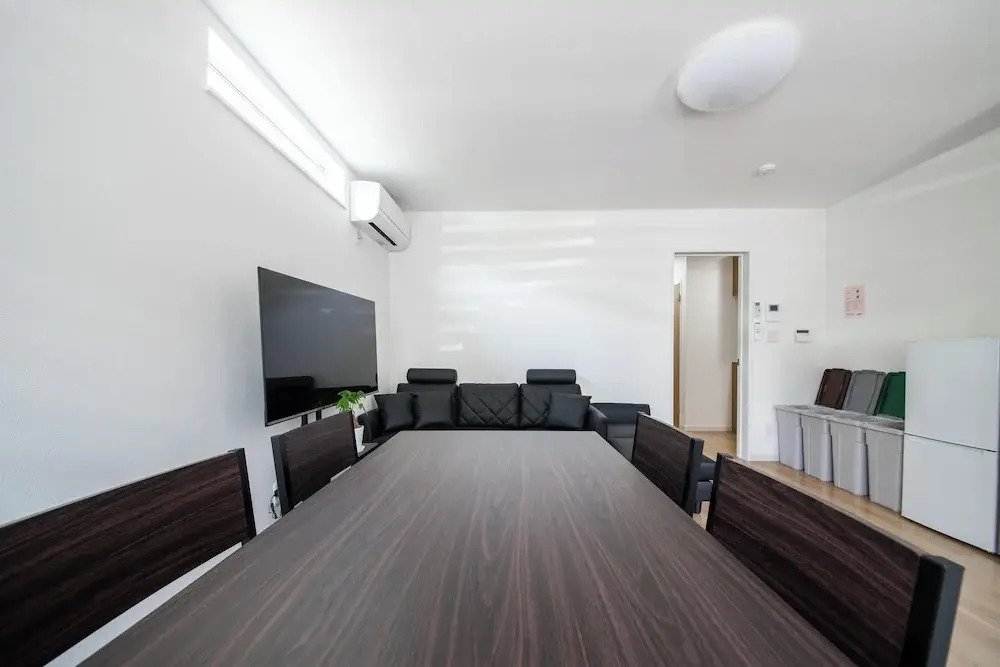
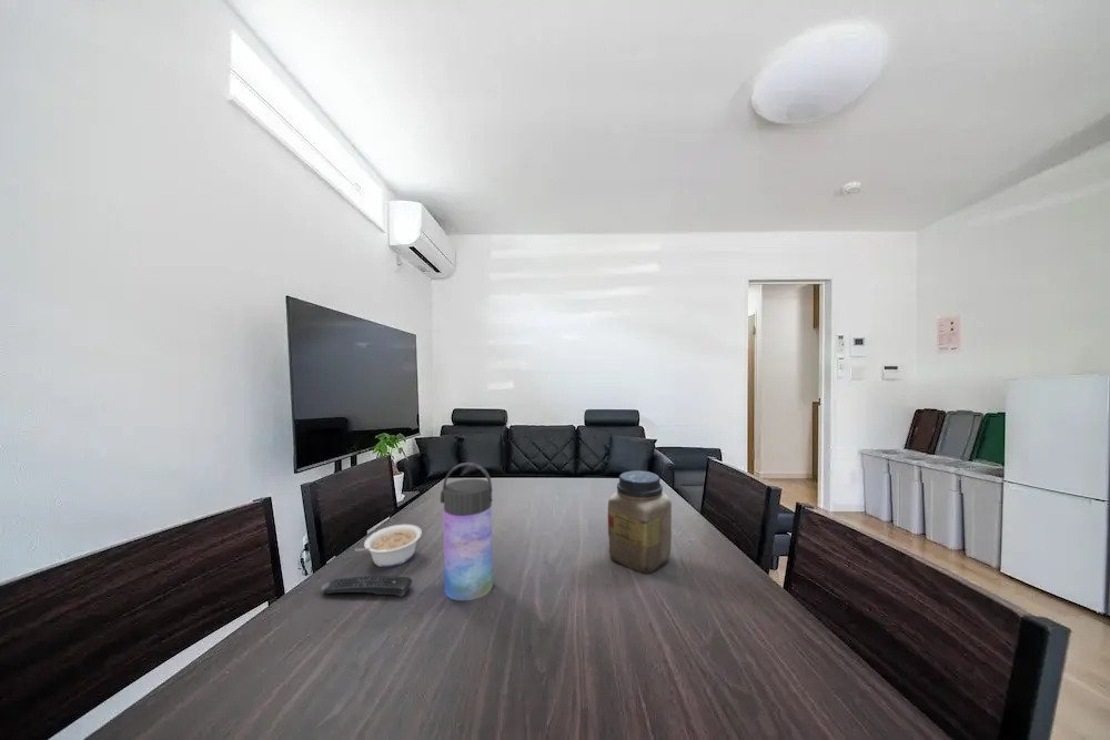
+ remote control [321,575,413,598]
+ water bottle [440,462,494,601]
+ jar [606,469,673,575]
+ legume [354,524,423,568]
